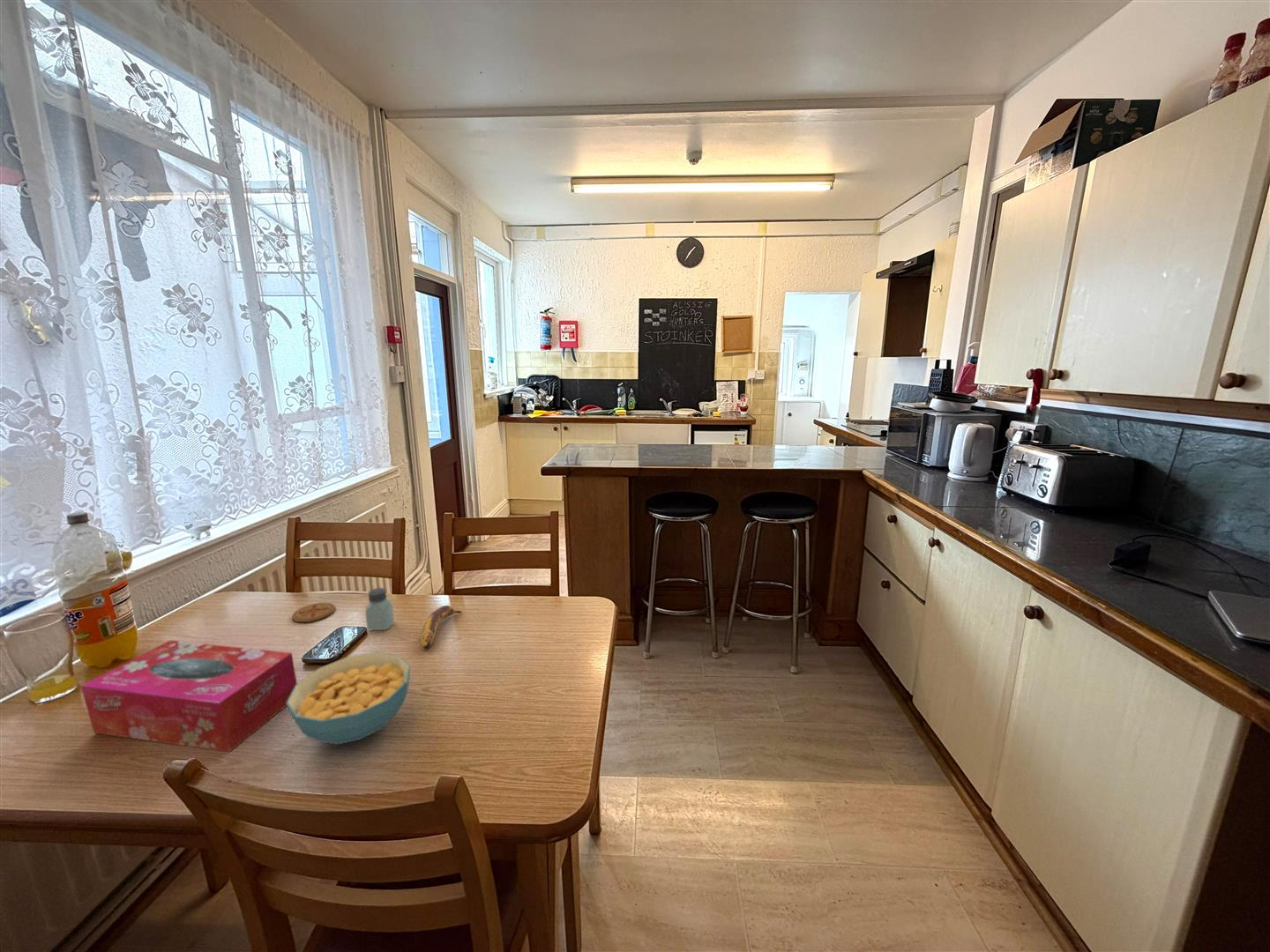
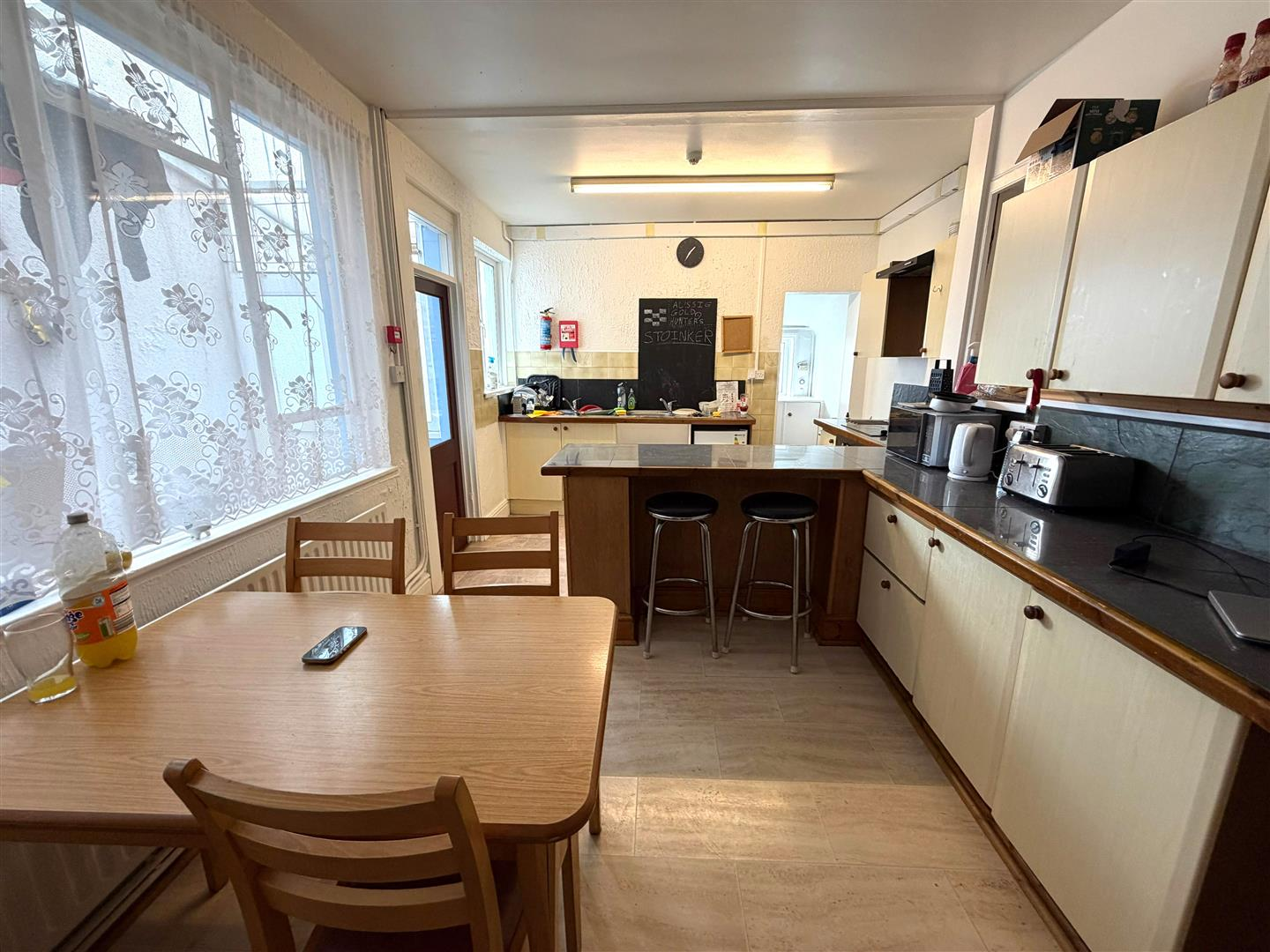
- banana [420,605,462,650]
- tissue box [80,639,298,753]
- coaster [291,602,336,623]
- cereal bowl [287,651,411,746]
- saltshaker [364,587,395,631]
